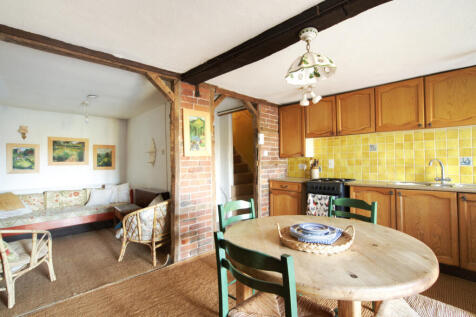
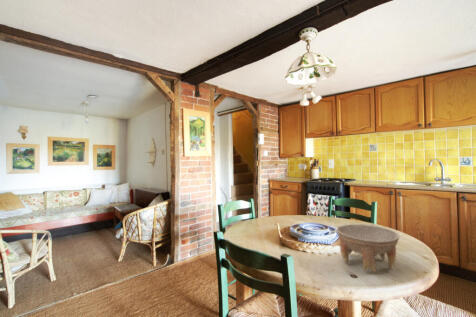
+ bowl [335,223,400,274]
